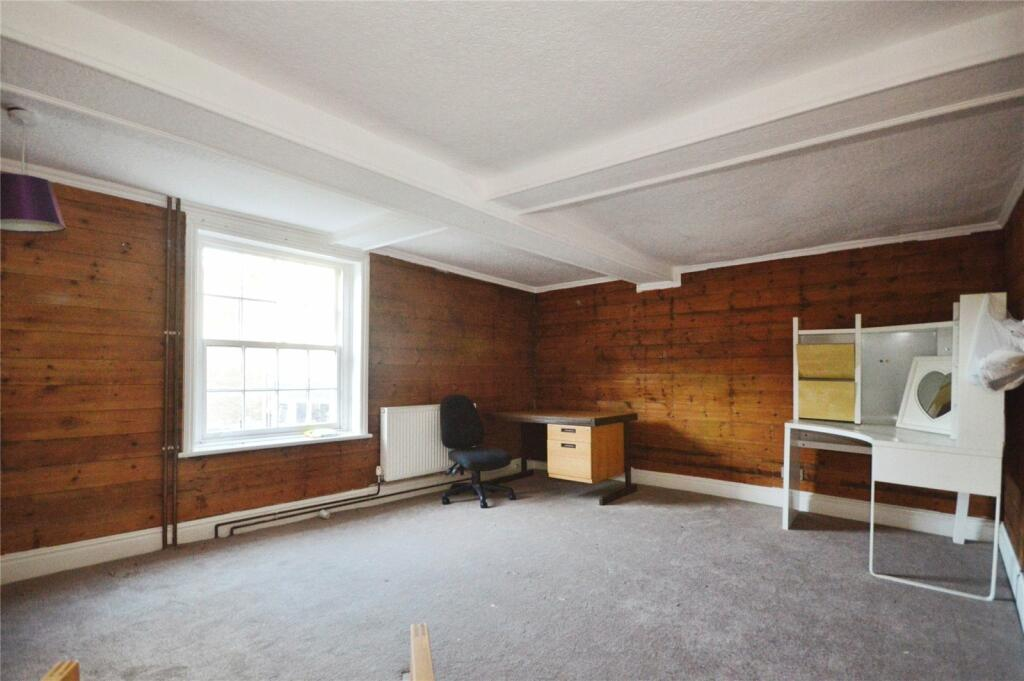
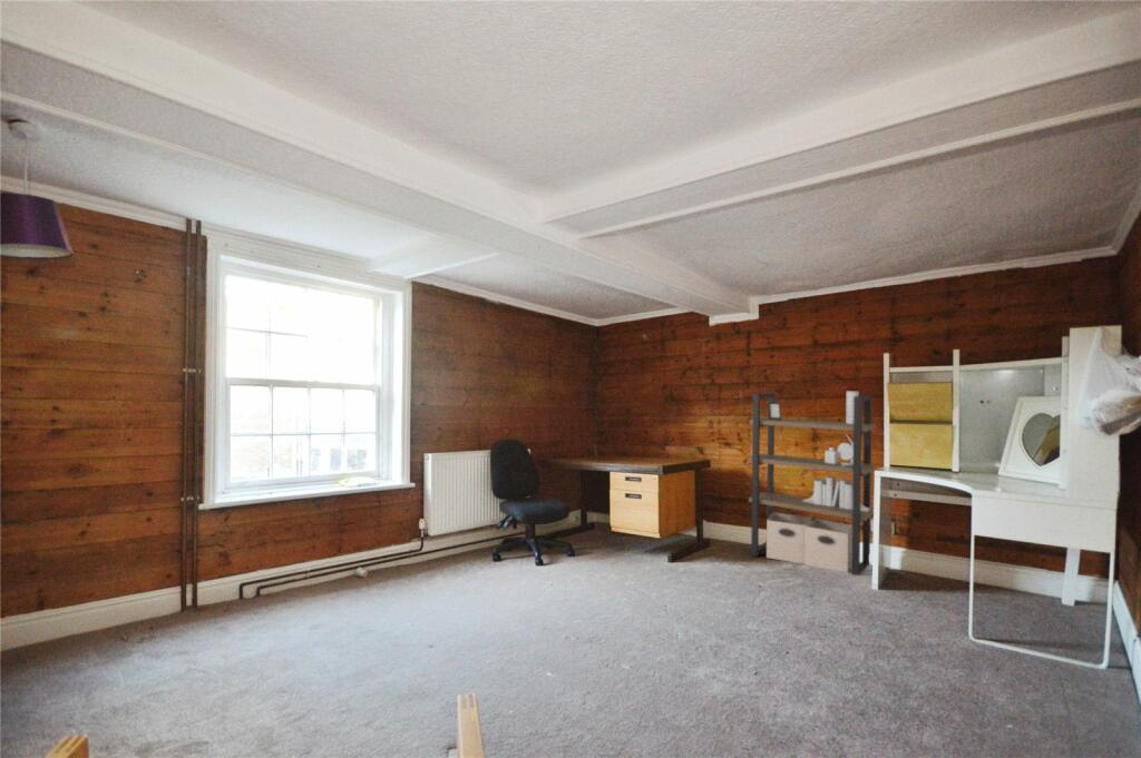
+ shelving unit [748,391,877,577]
